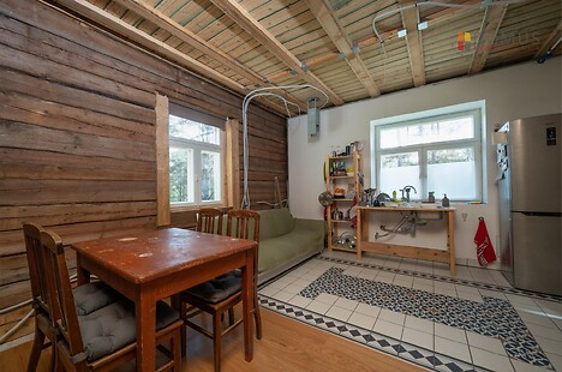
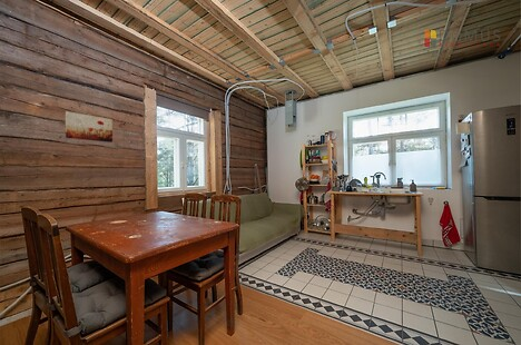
+ wall art [65,110,114,144]
